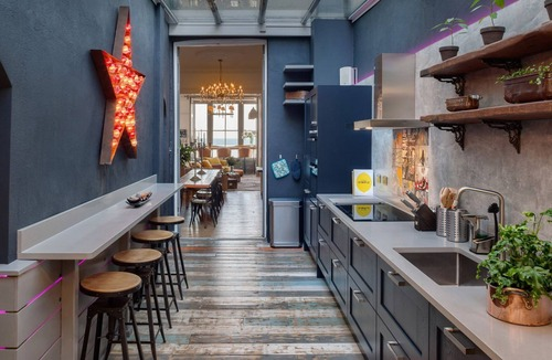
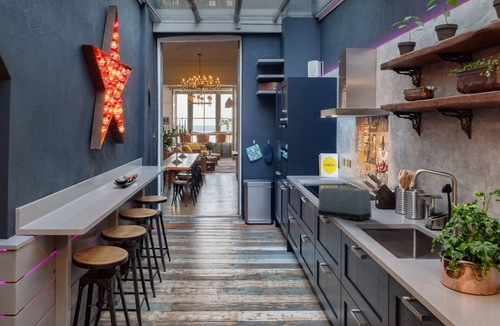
+ toaster [317,185,372,221]
